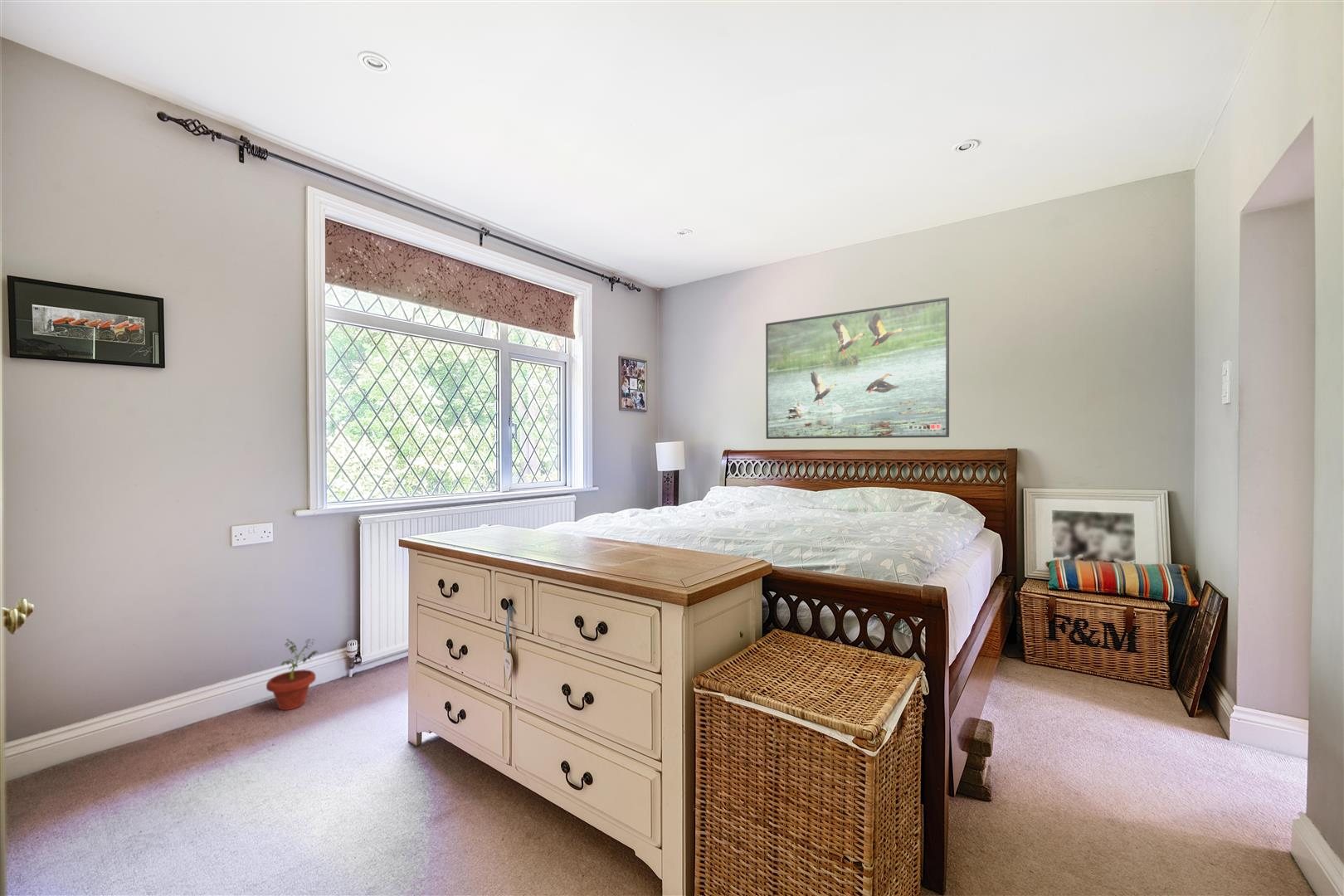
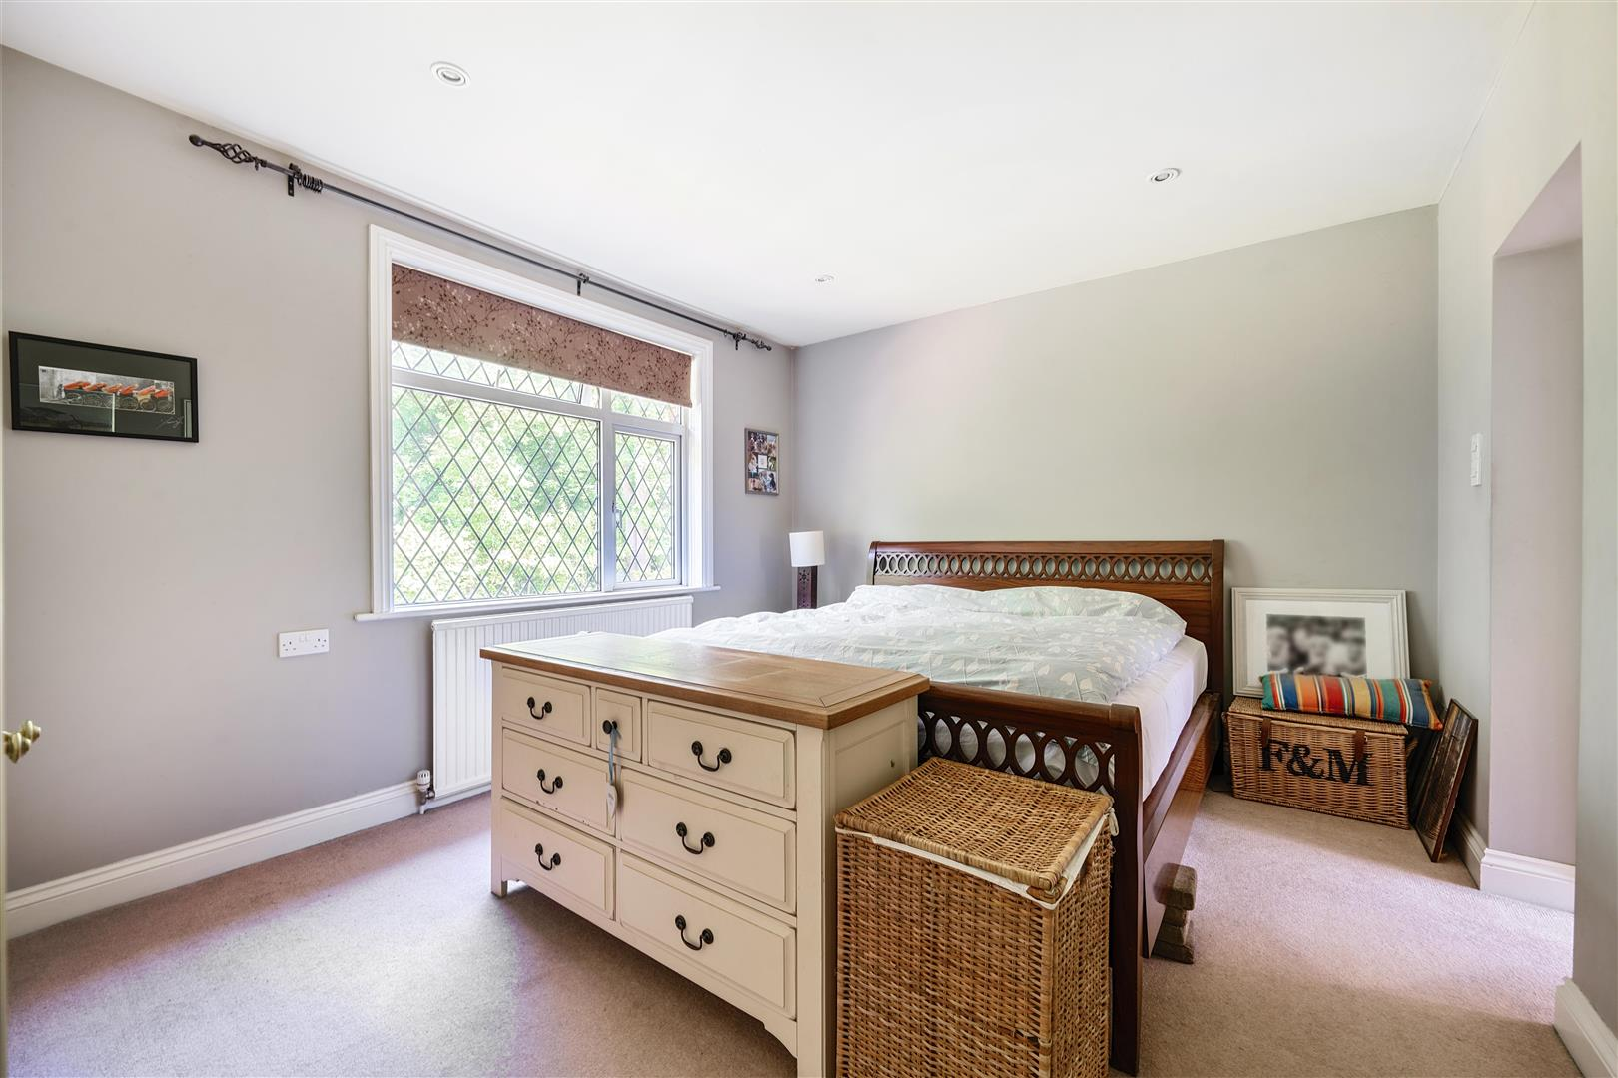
- potted plant [265,638,319,711]
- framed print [765,296,950,440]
